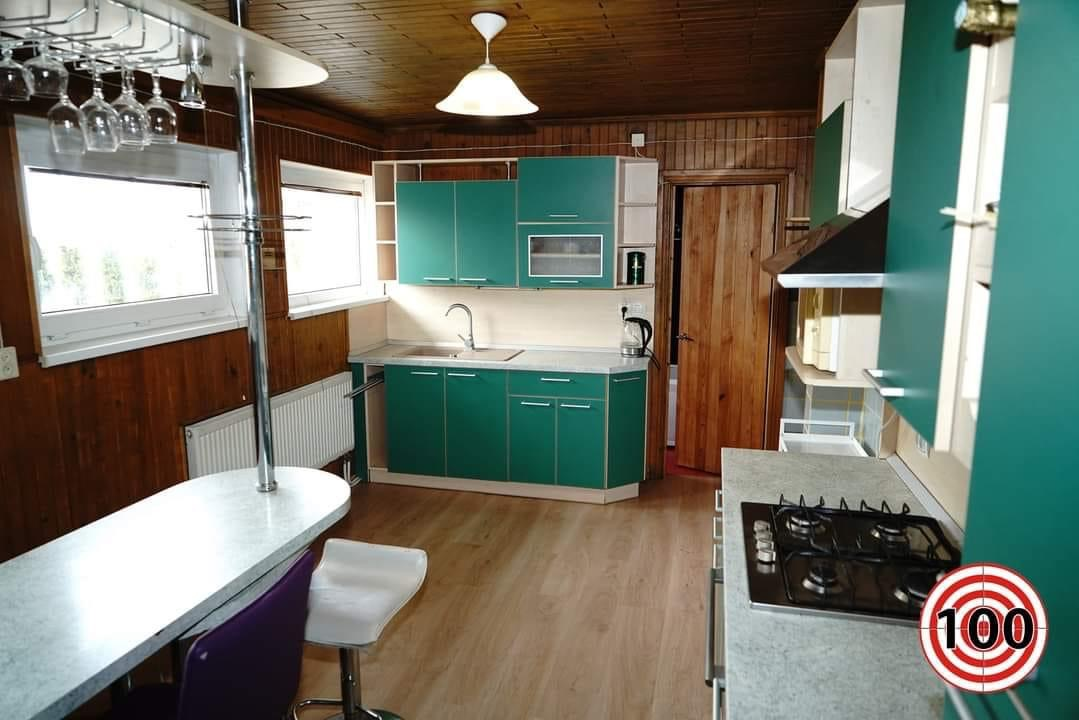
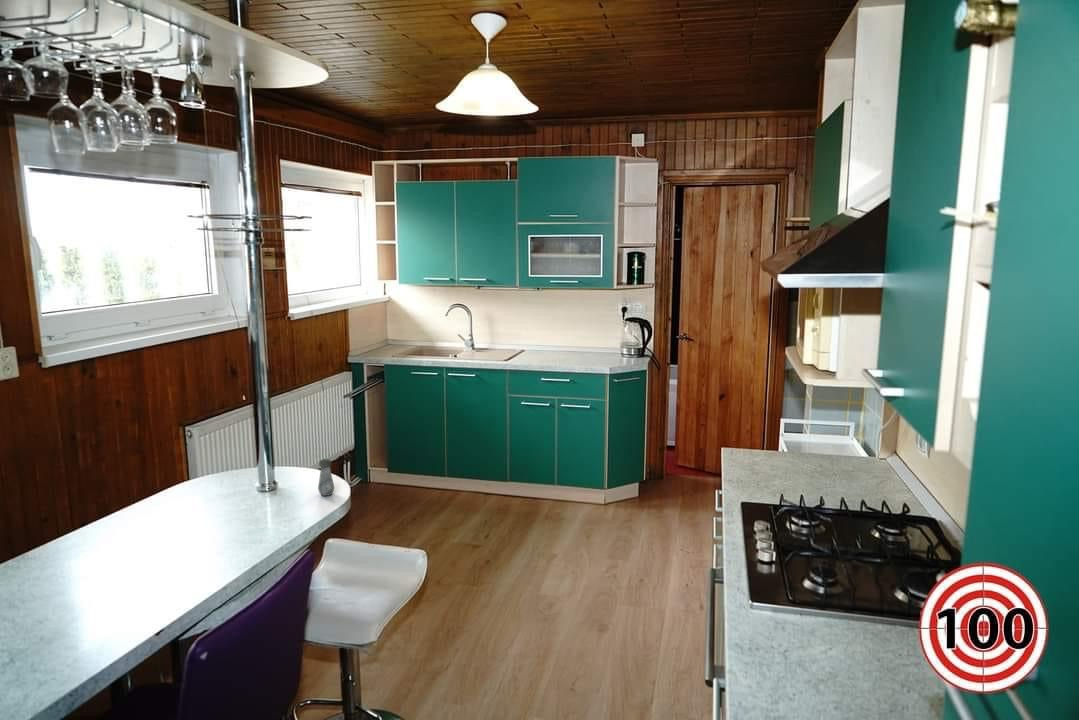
+ salt shaker [317,458,335,497]
